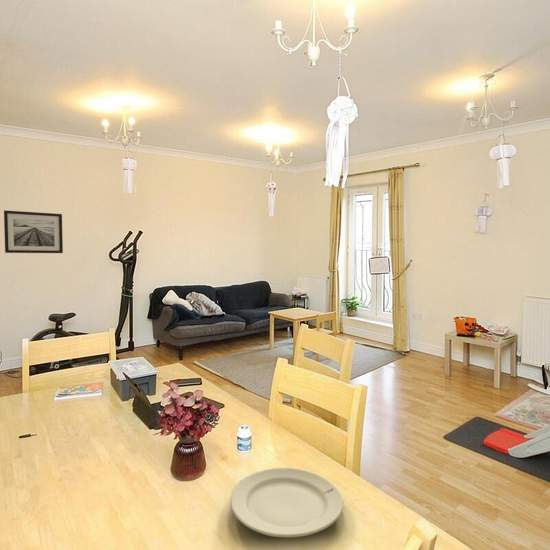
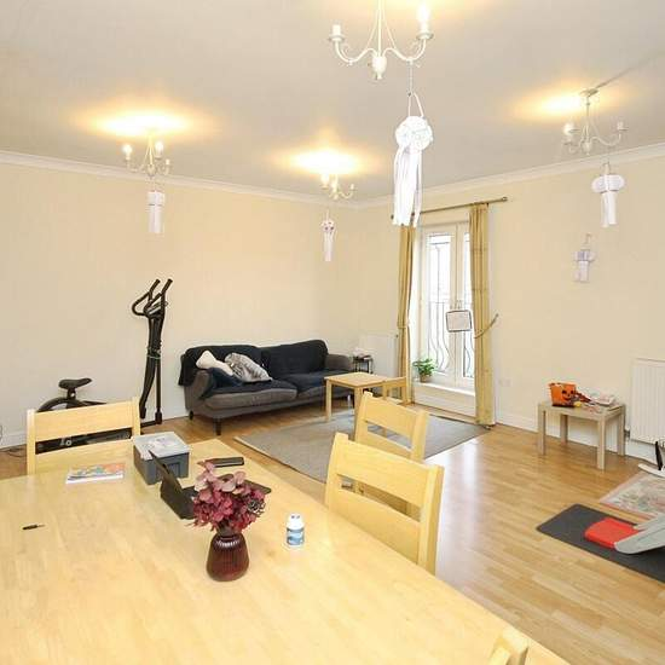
- chinaware [229,467,344,538]
- wall art [3,210,64,254]
